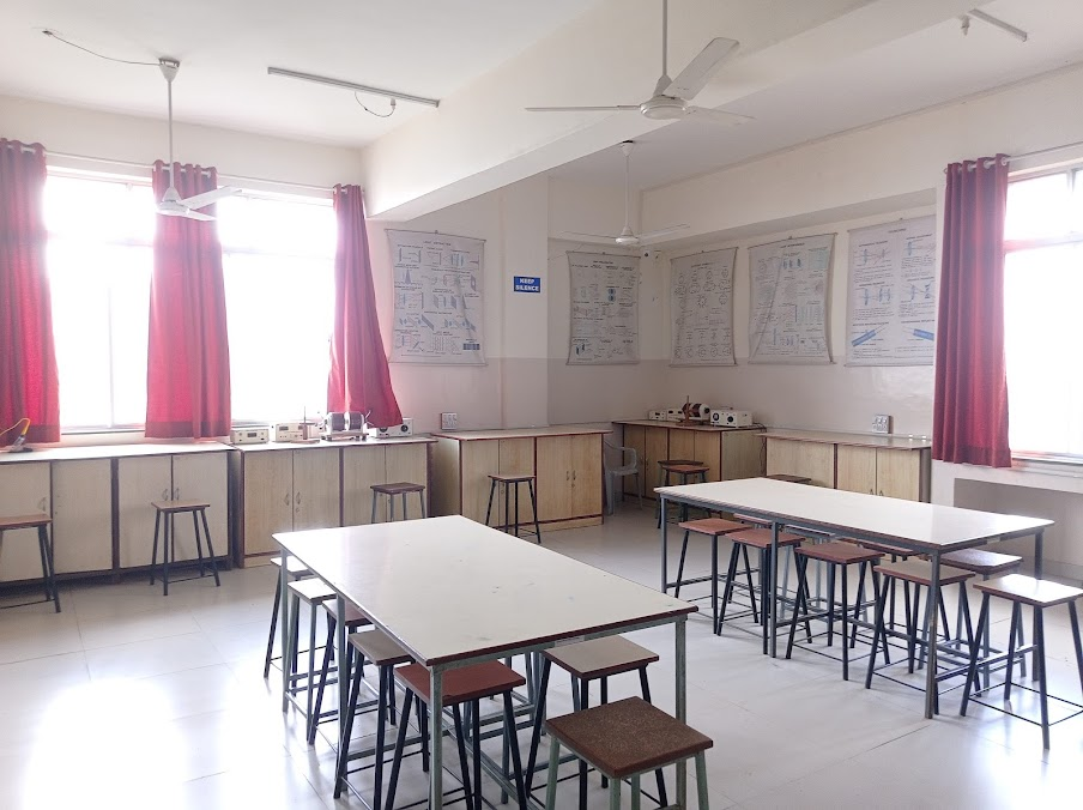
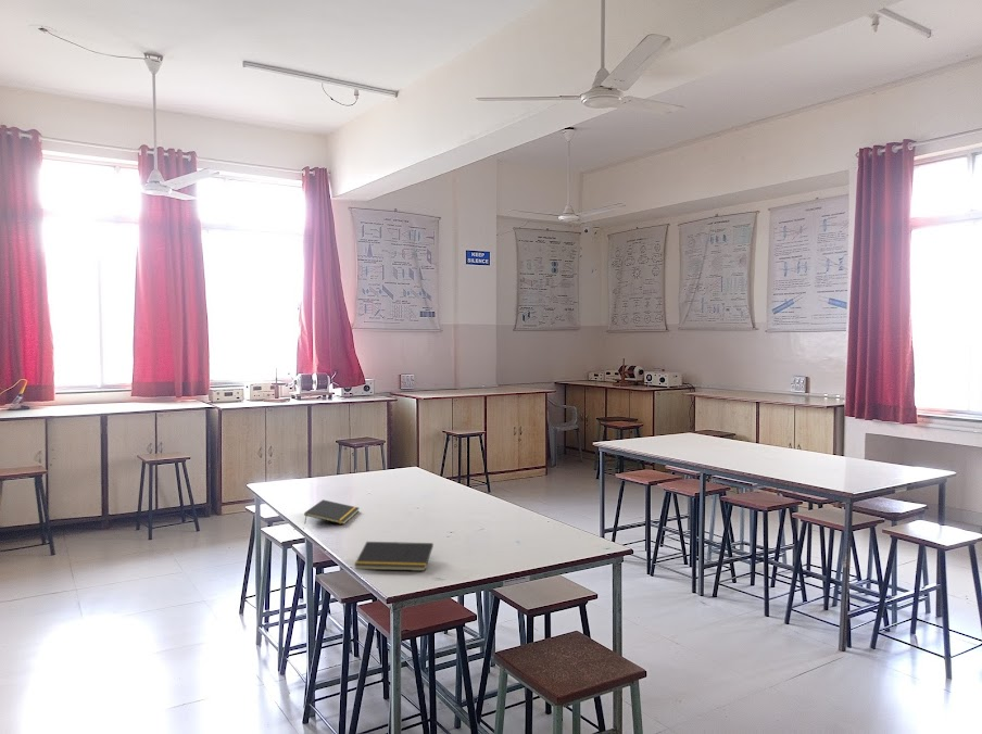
+ notepad [353,541,435,572]
+ notepad [303,498,360,526]
